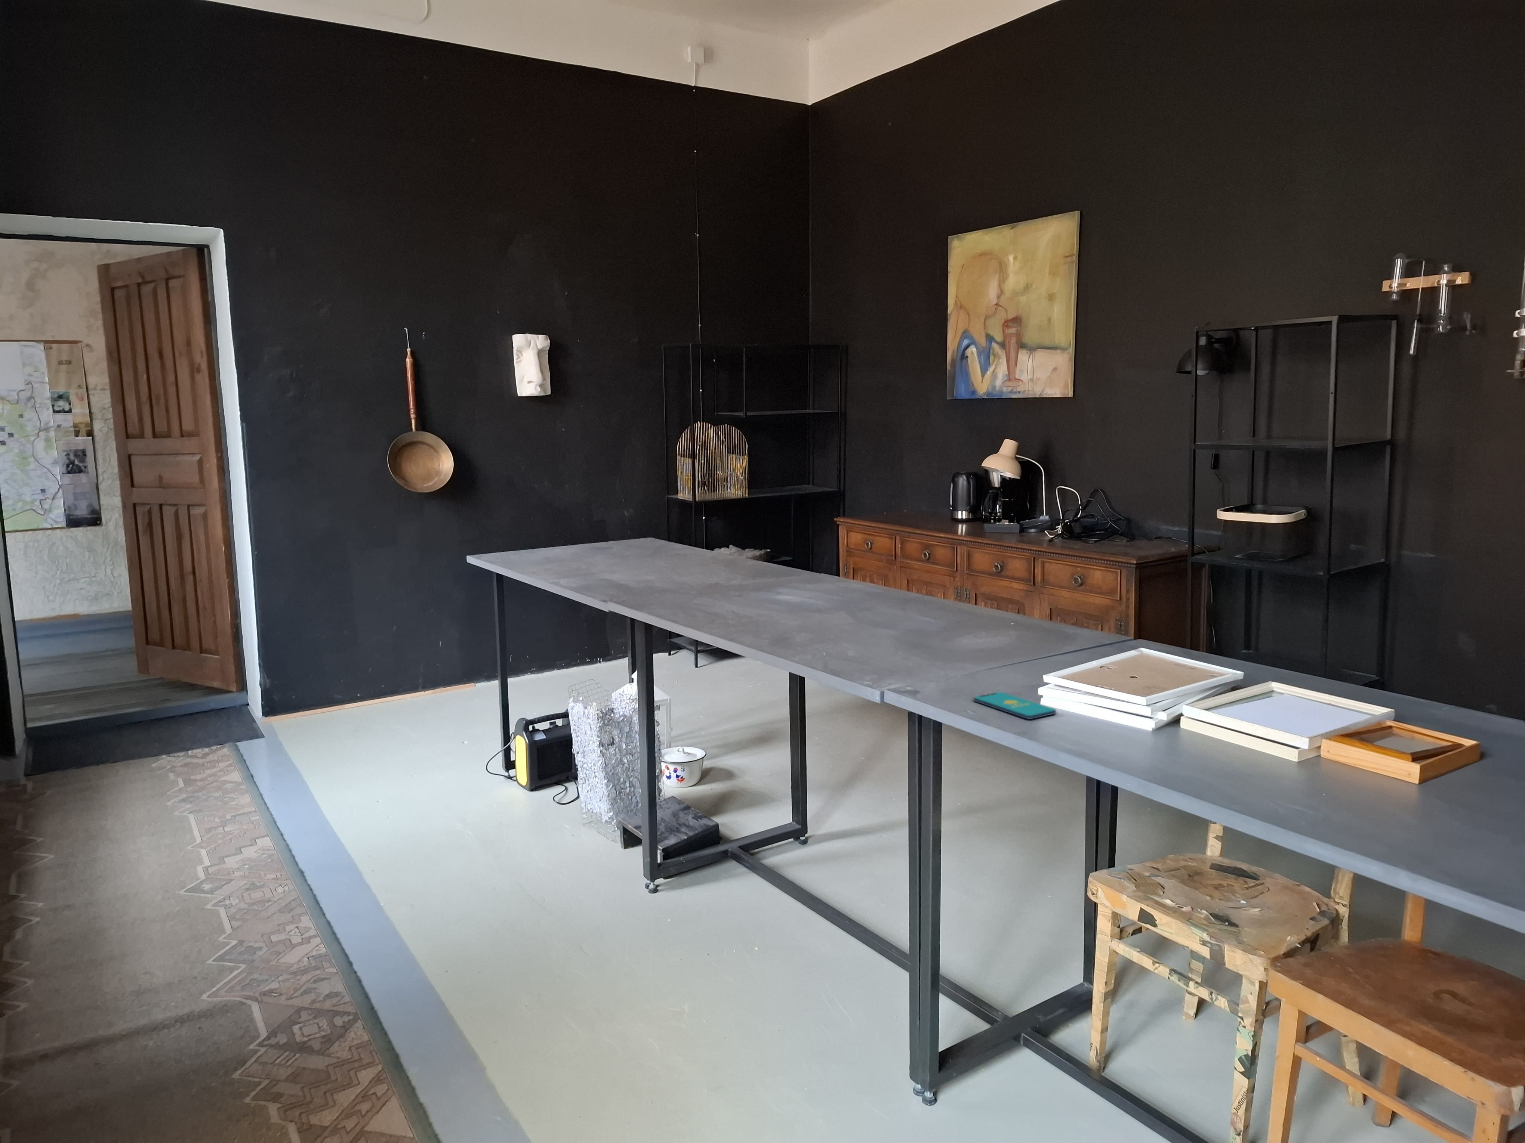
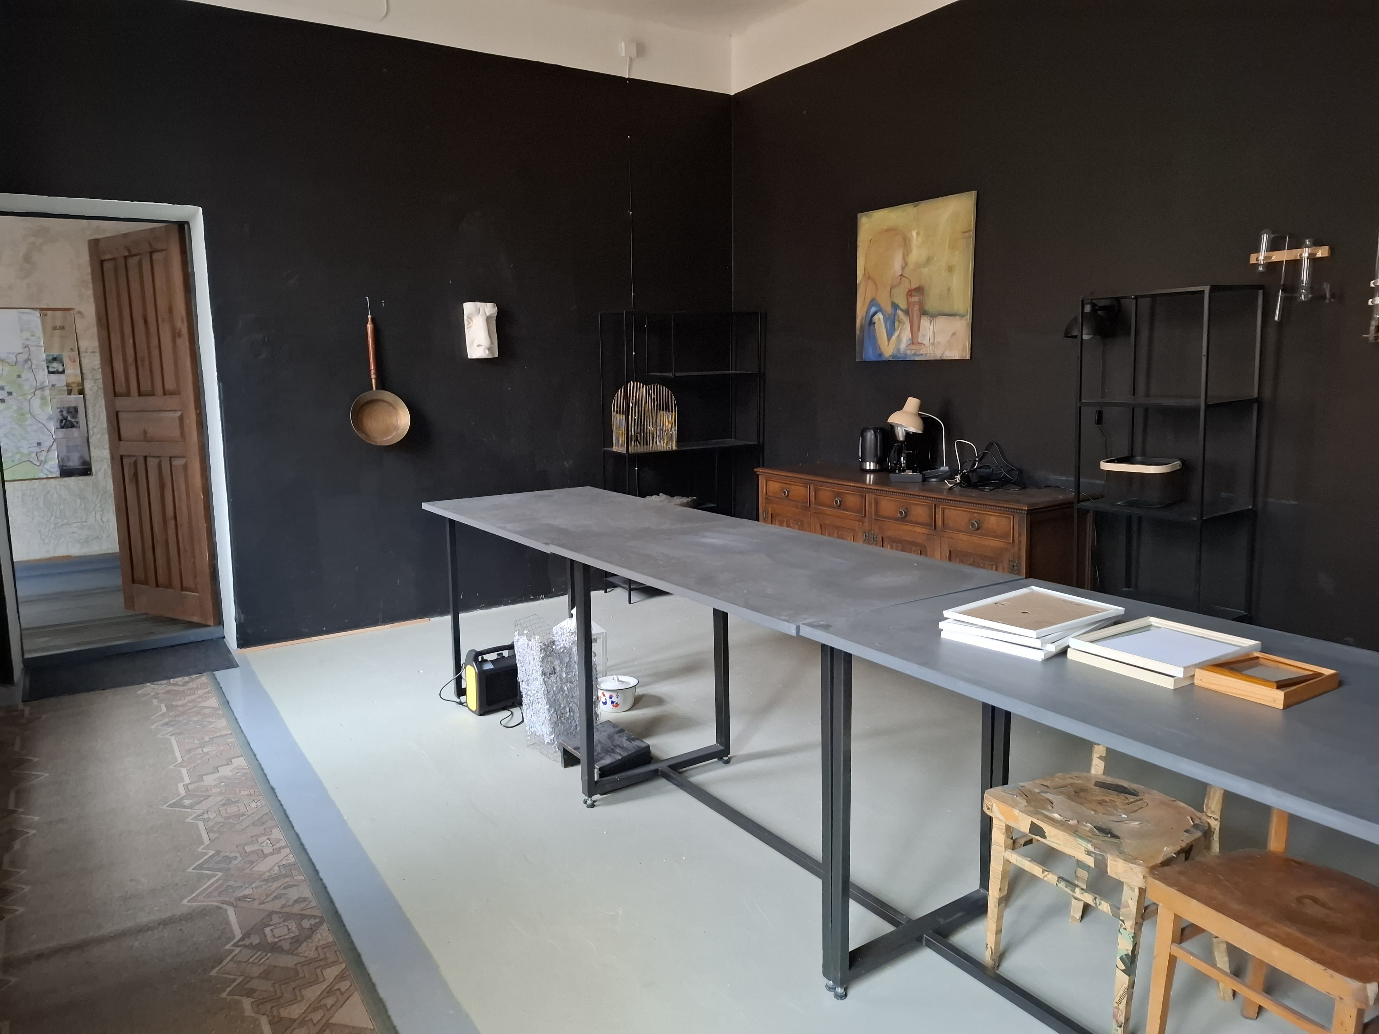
- smartphone [974,692,1057,719]
